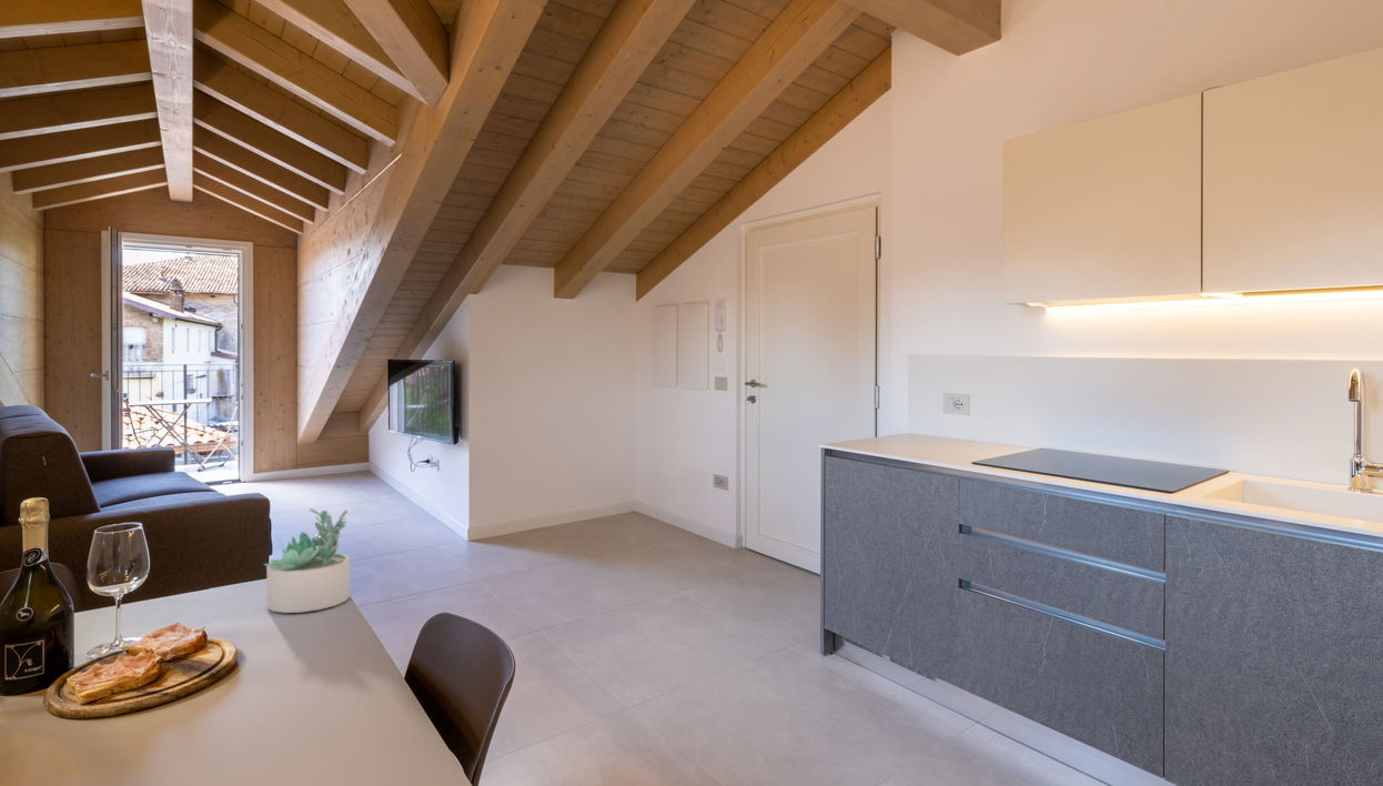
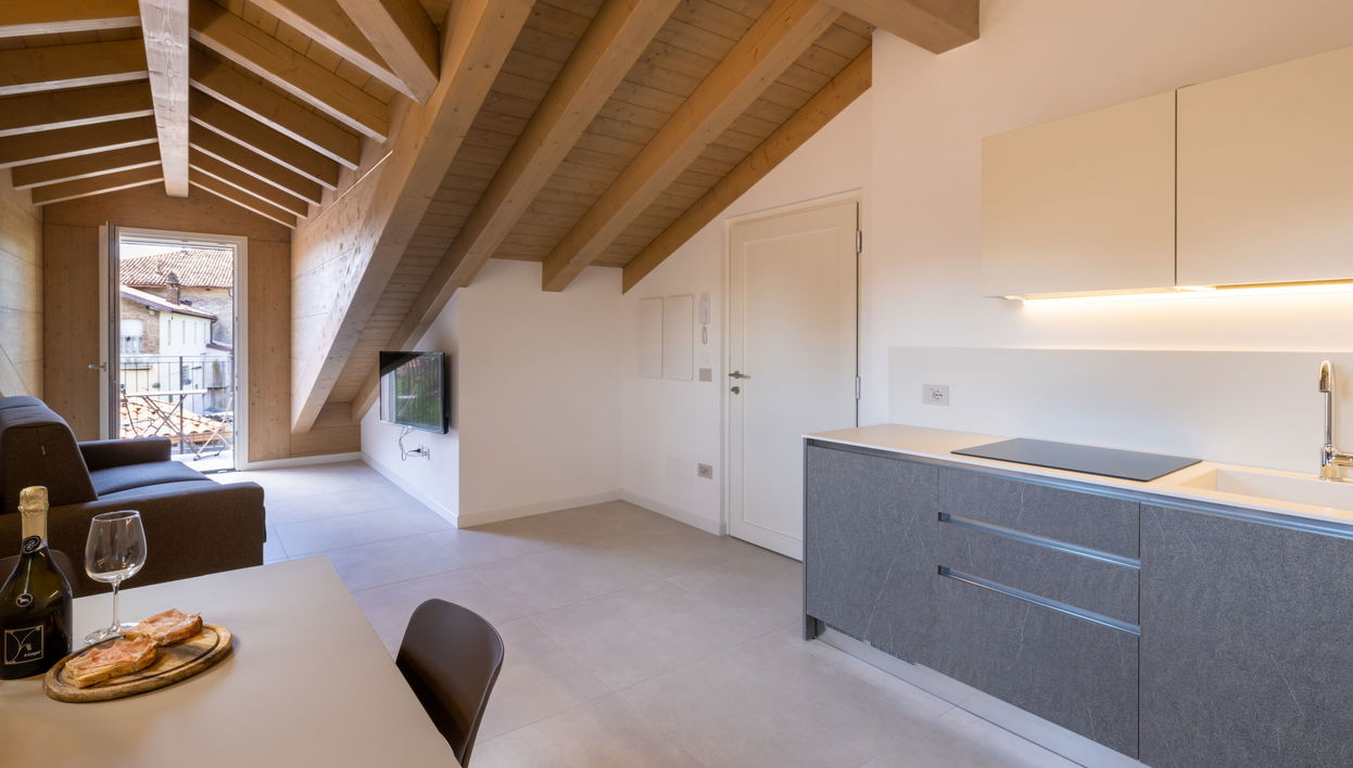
- succulent plant [263,507,351,614]
